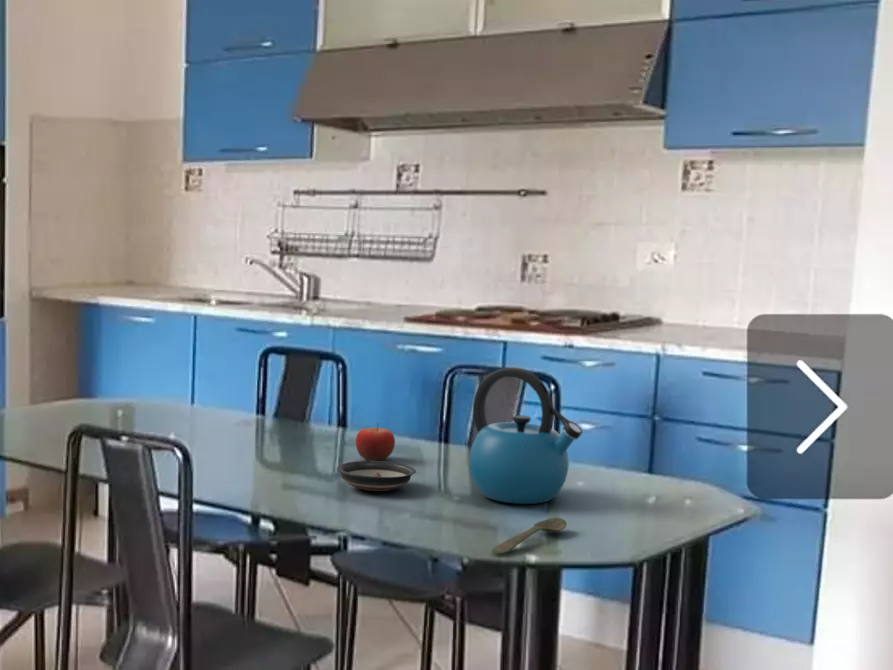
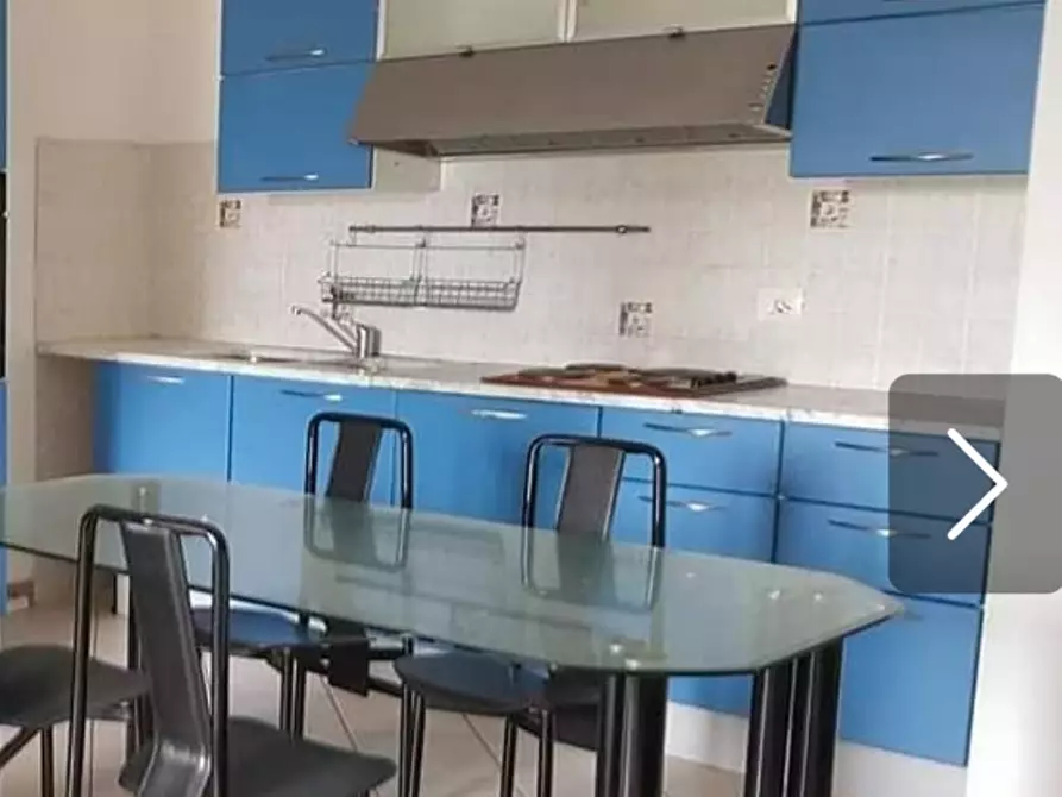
- kettle [468,366,583,505]
- saucer [336,460,417,492]
- fruit [355,421,396,461]
- spoon [491,517,568,555]
